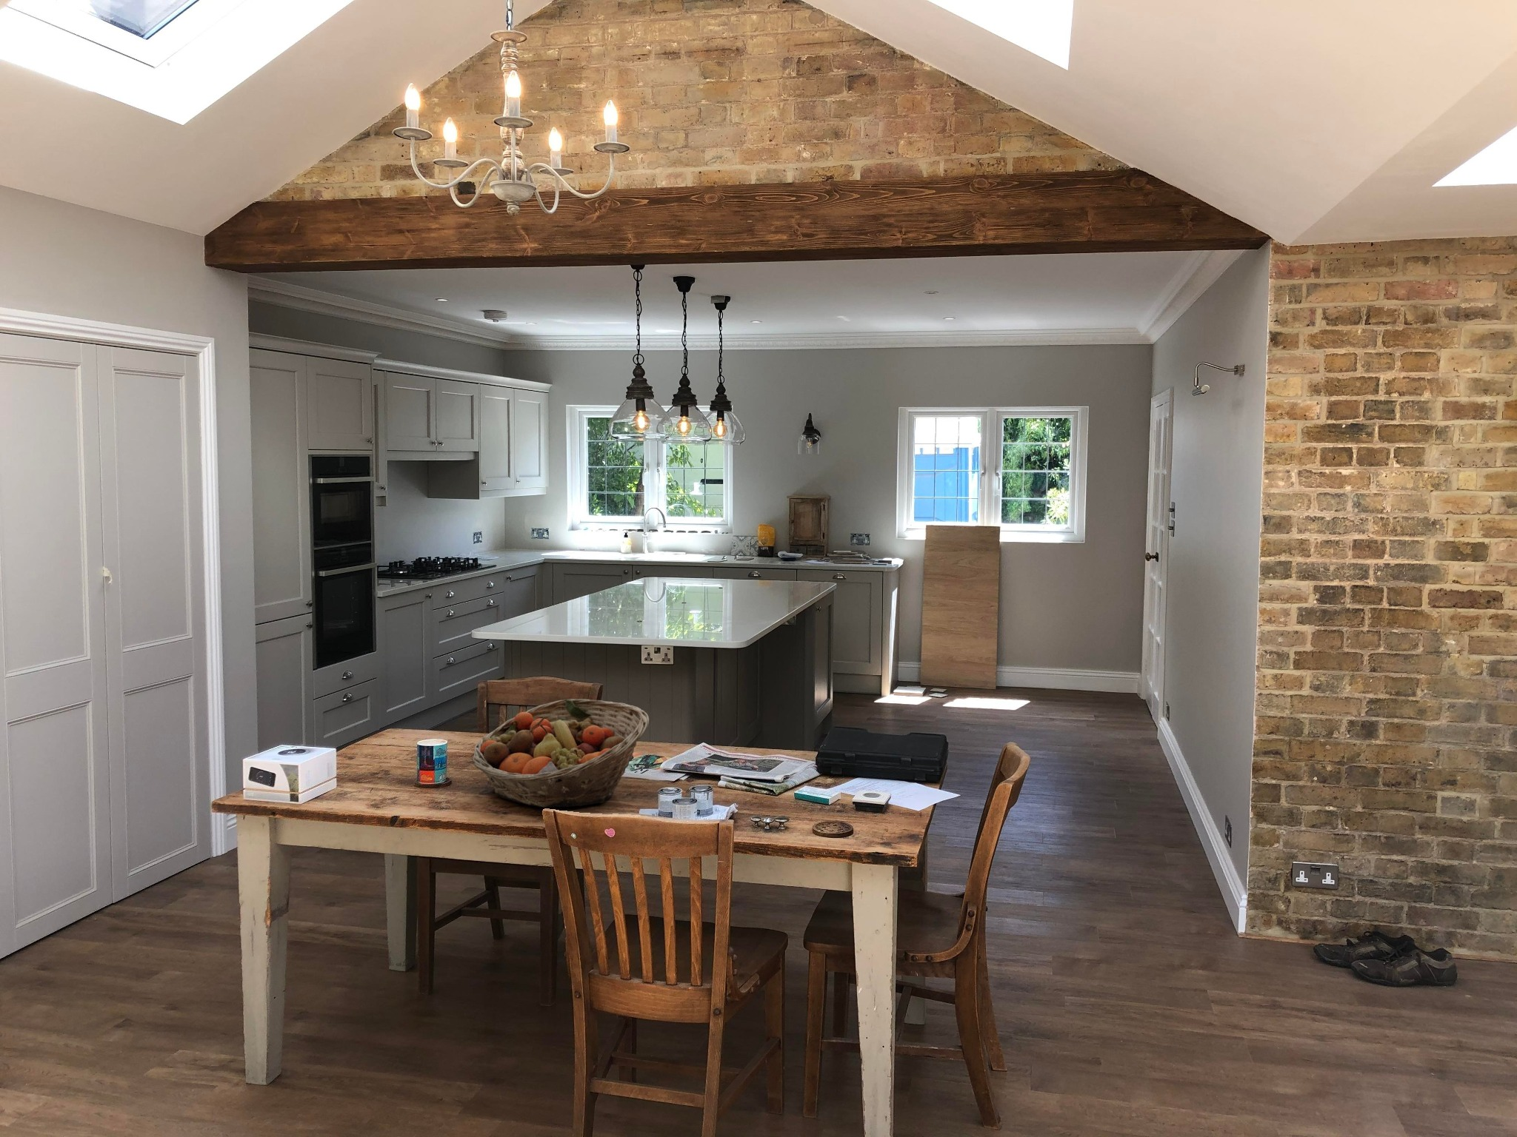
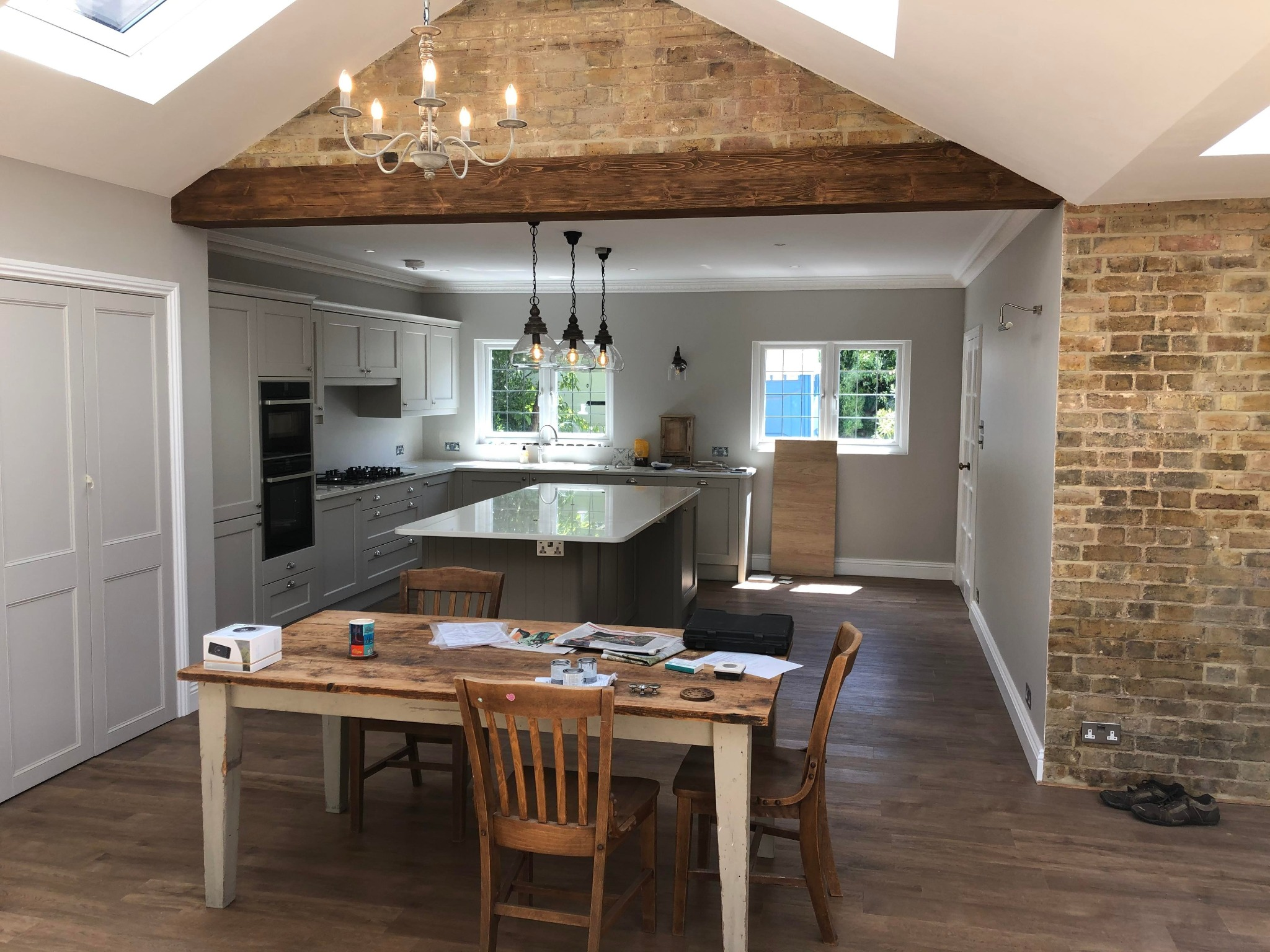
- fruit basket [471,697,650,809]
